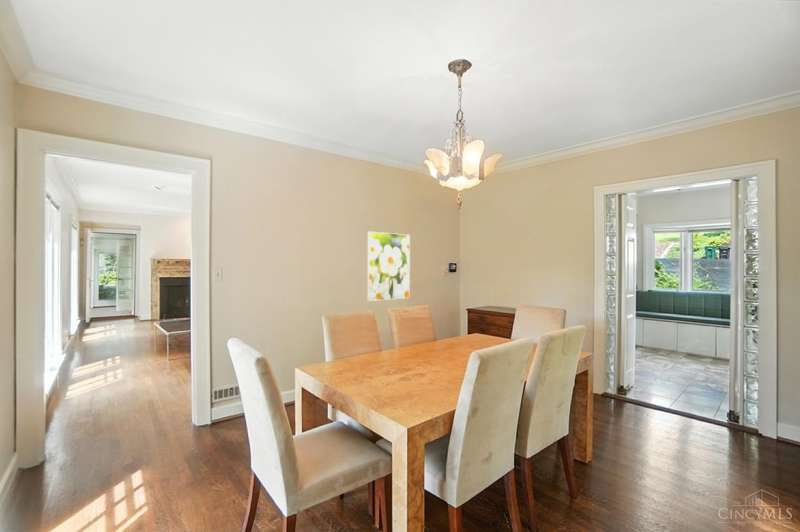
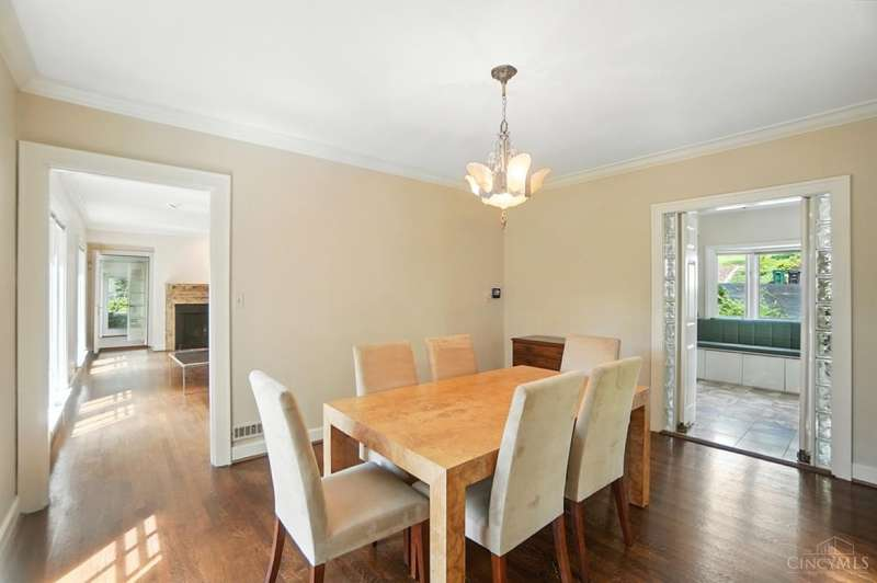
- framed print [366,230,411,302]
